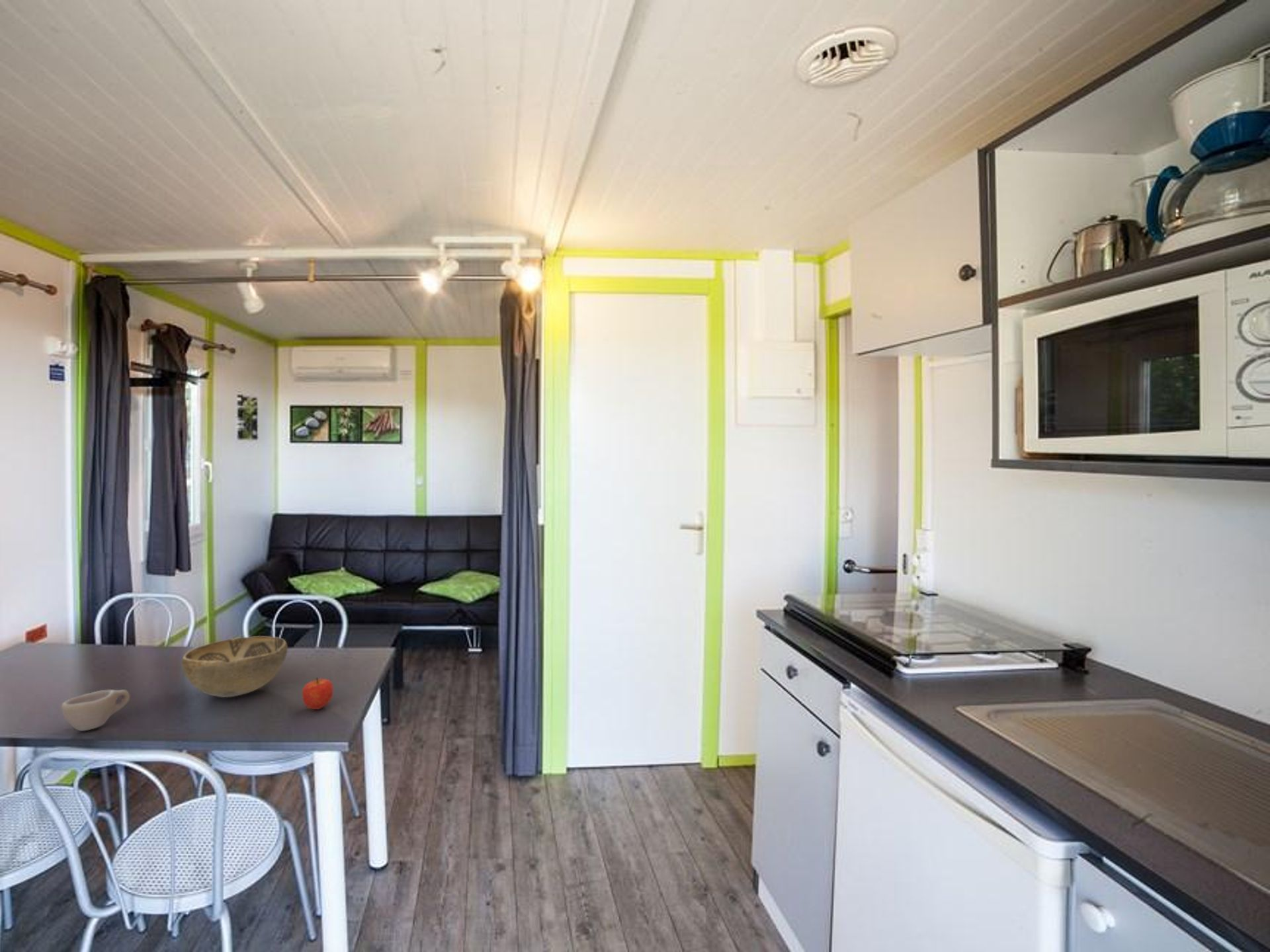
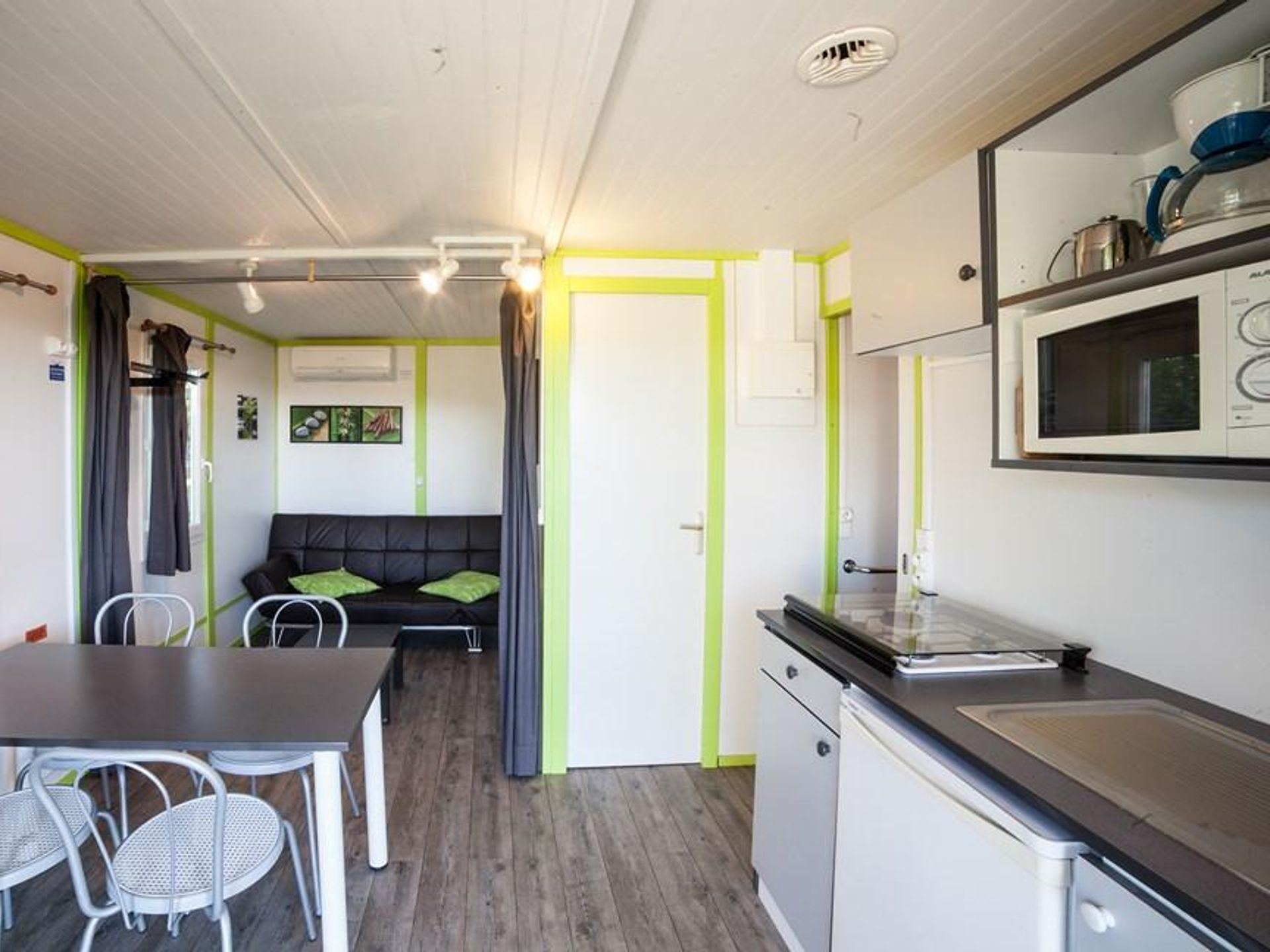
- cup [61,689,130,732]
- decorative bowl [181,635,288,698]
- fruit [301,677,334,710]
